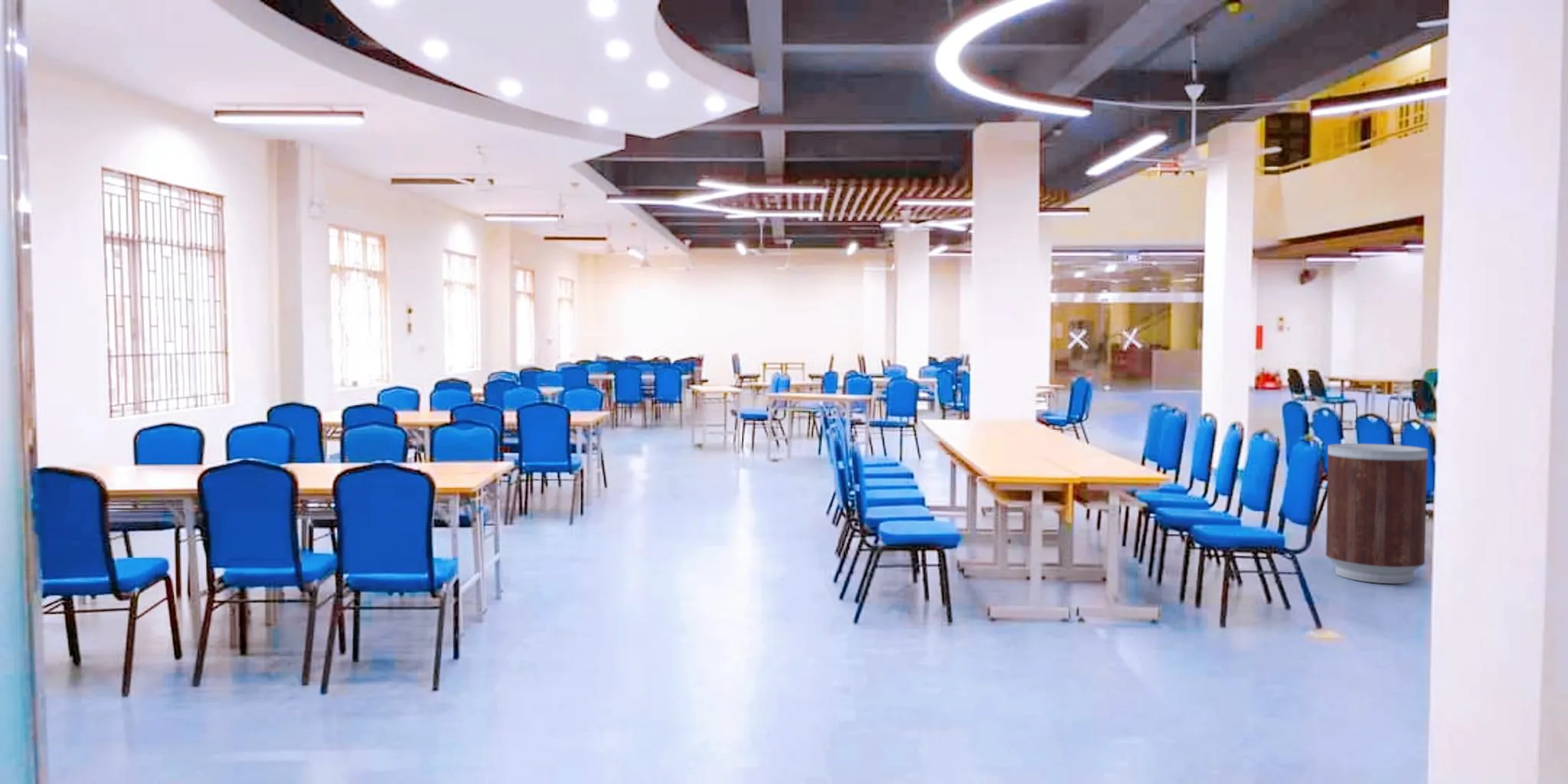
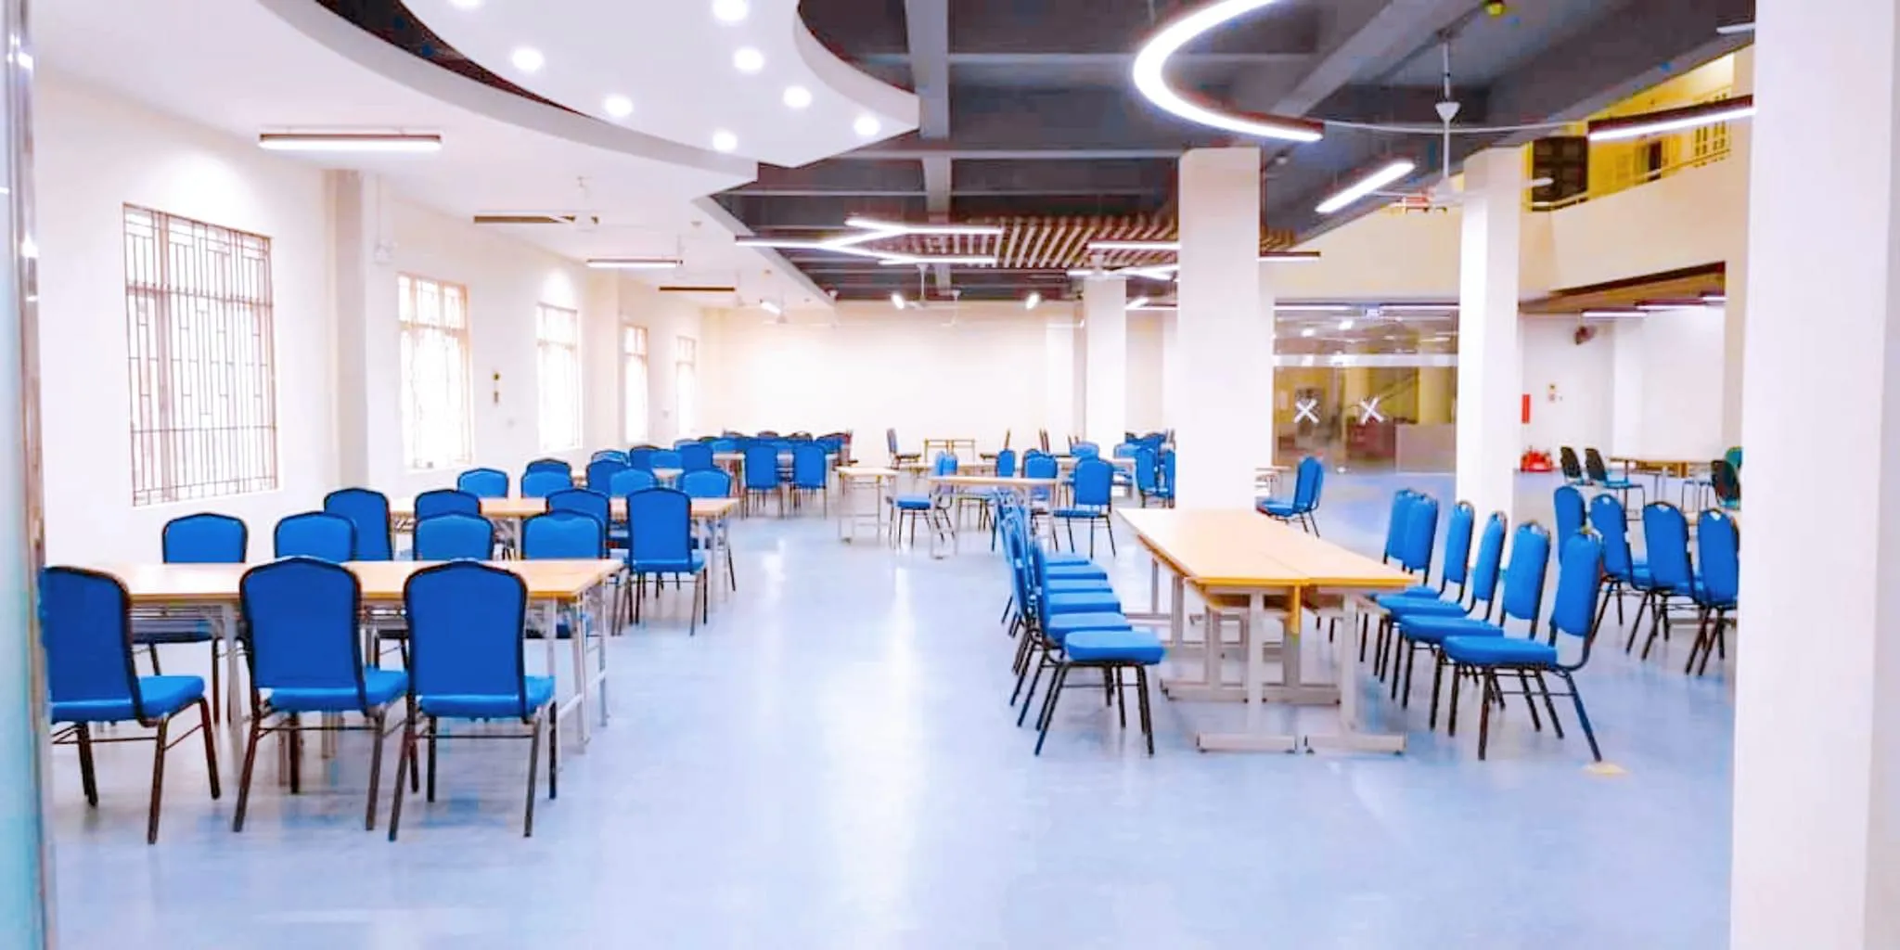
- trash can [1325,443,1429,584]
